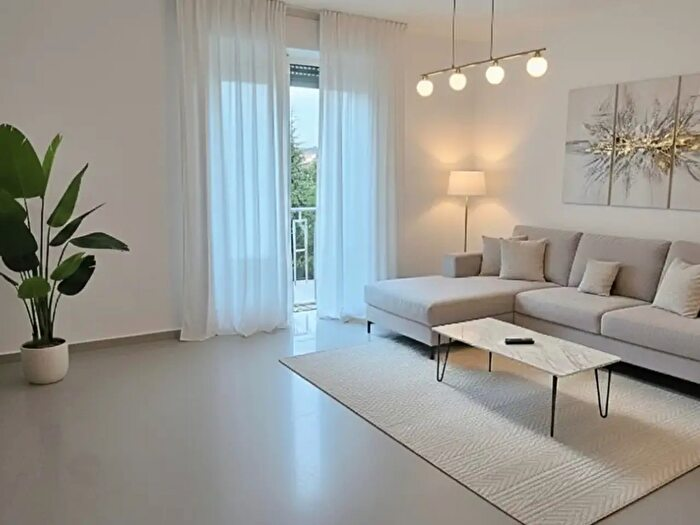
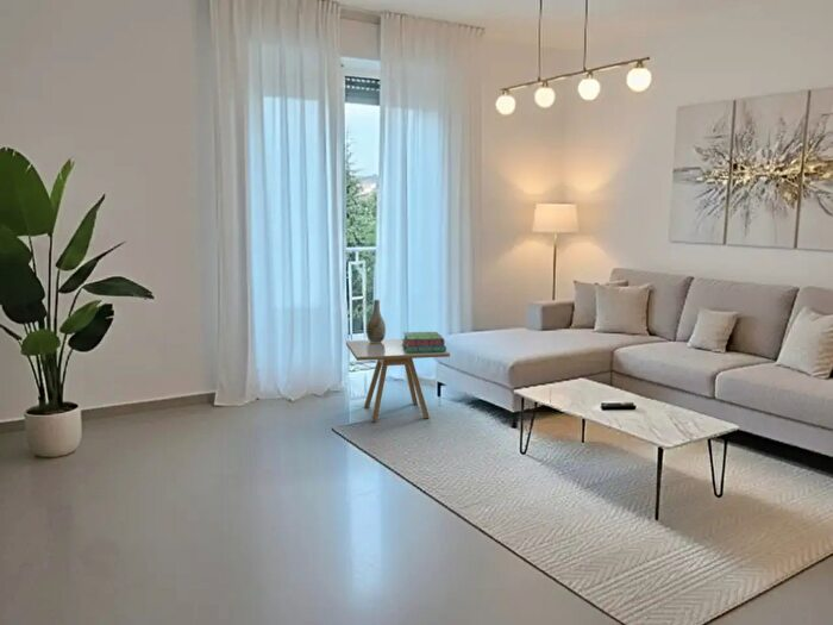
+ stack of books [401,331,447,352]
+ vase [365,299,387,343]
+ side table [345,338,451,423]
